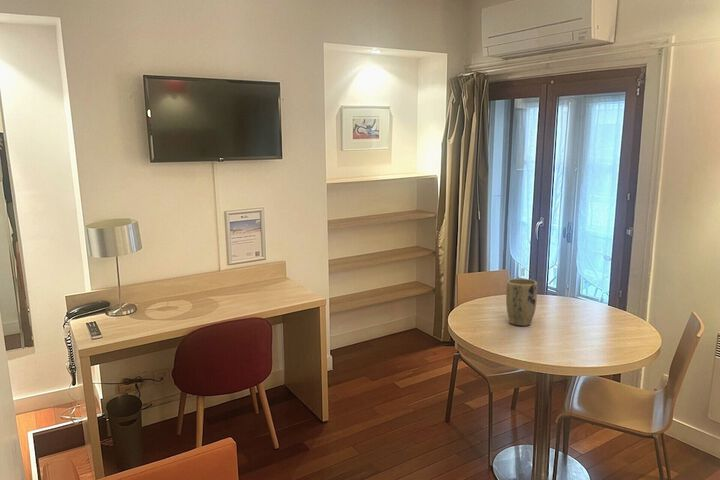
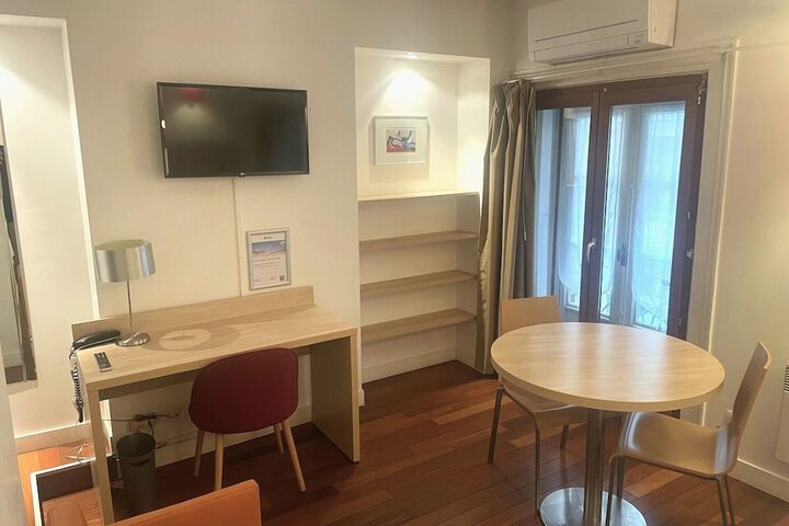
- plant pot [505,278,538,327]
